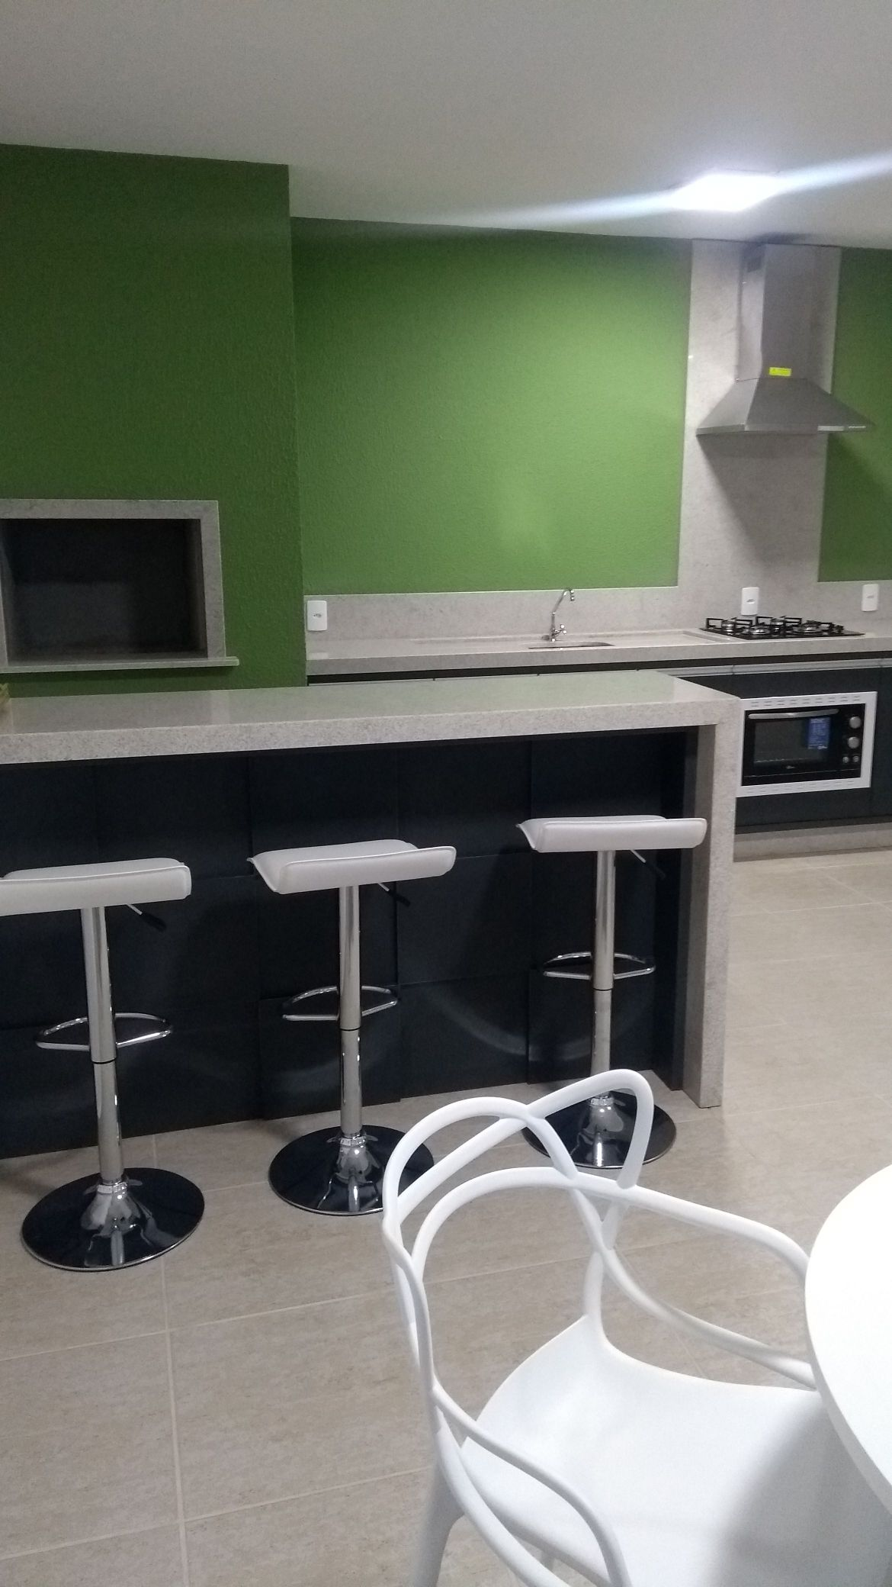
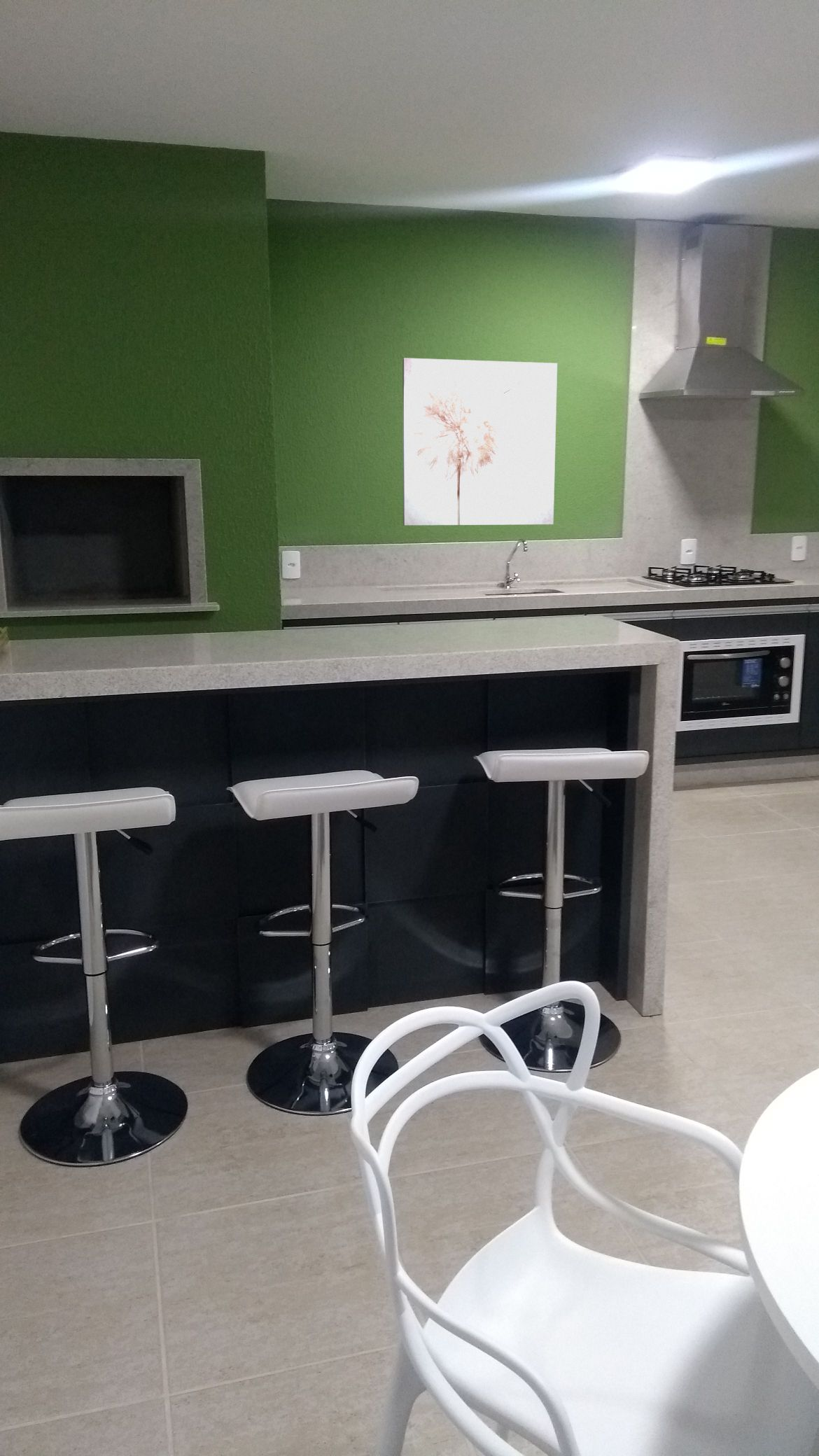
+ wall art [402,357,558,526]
